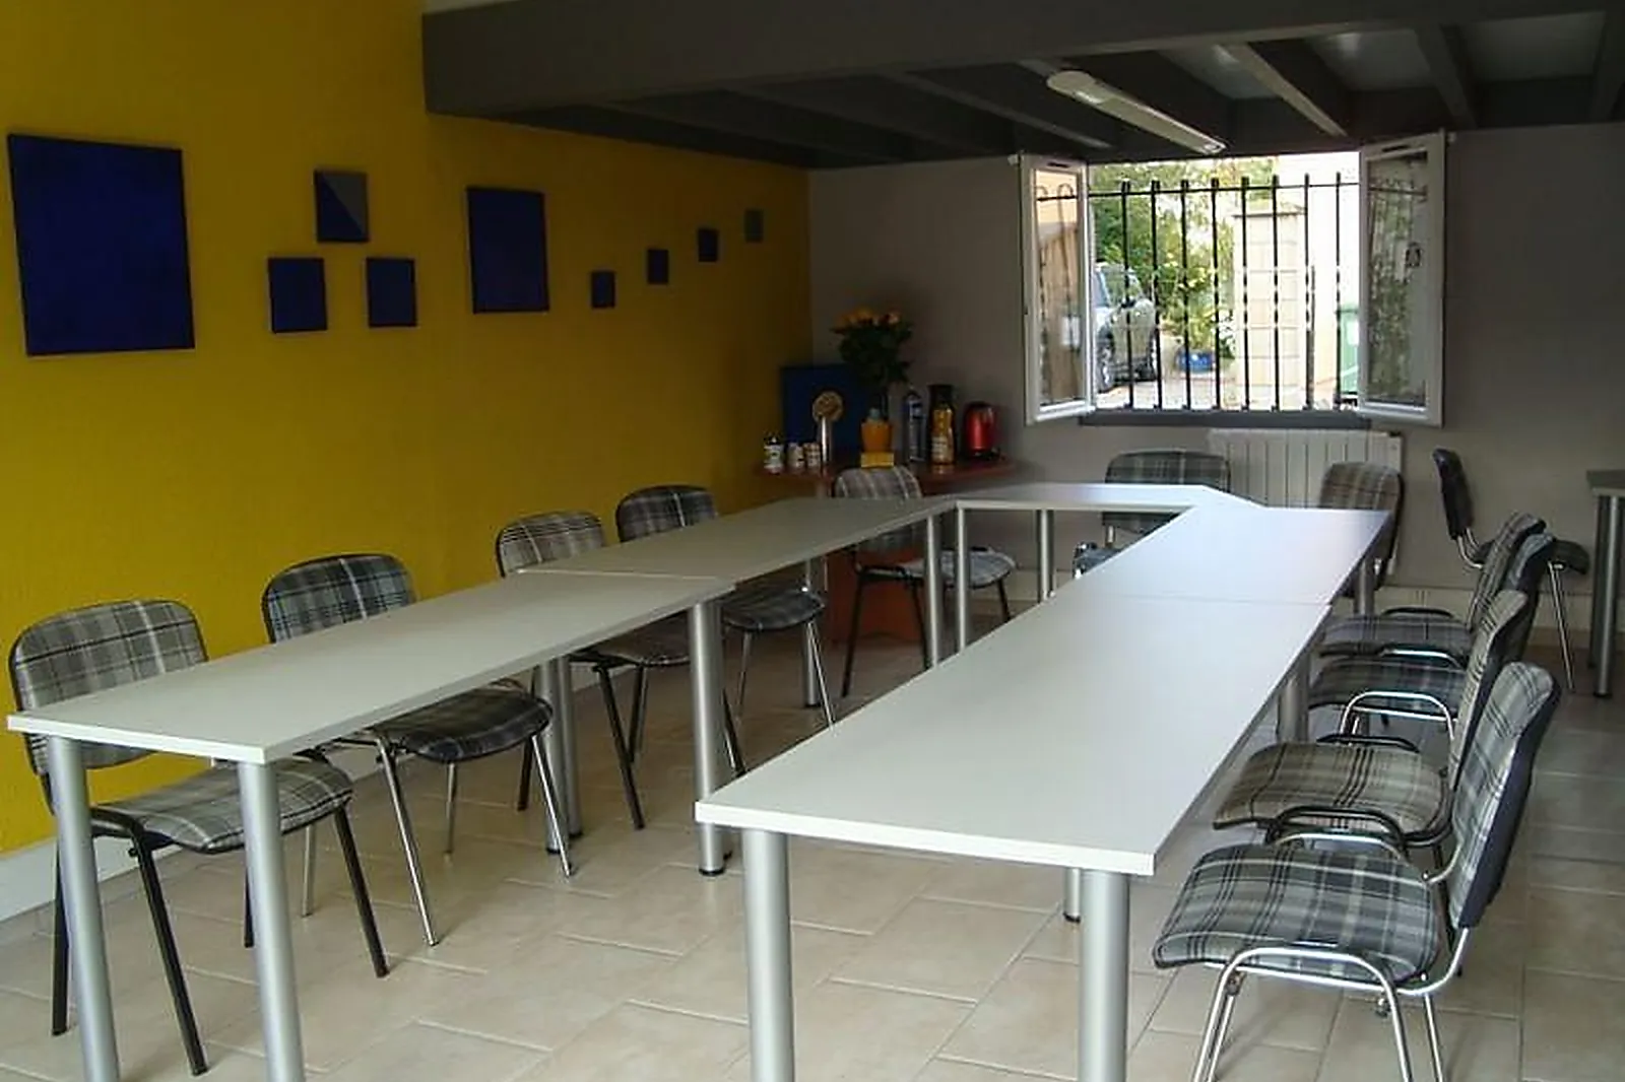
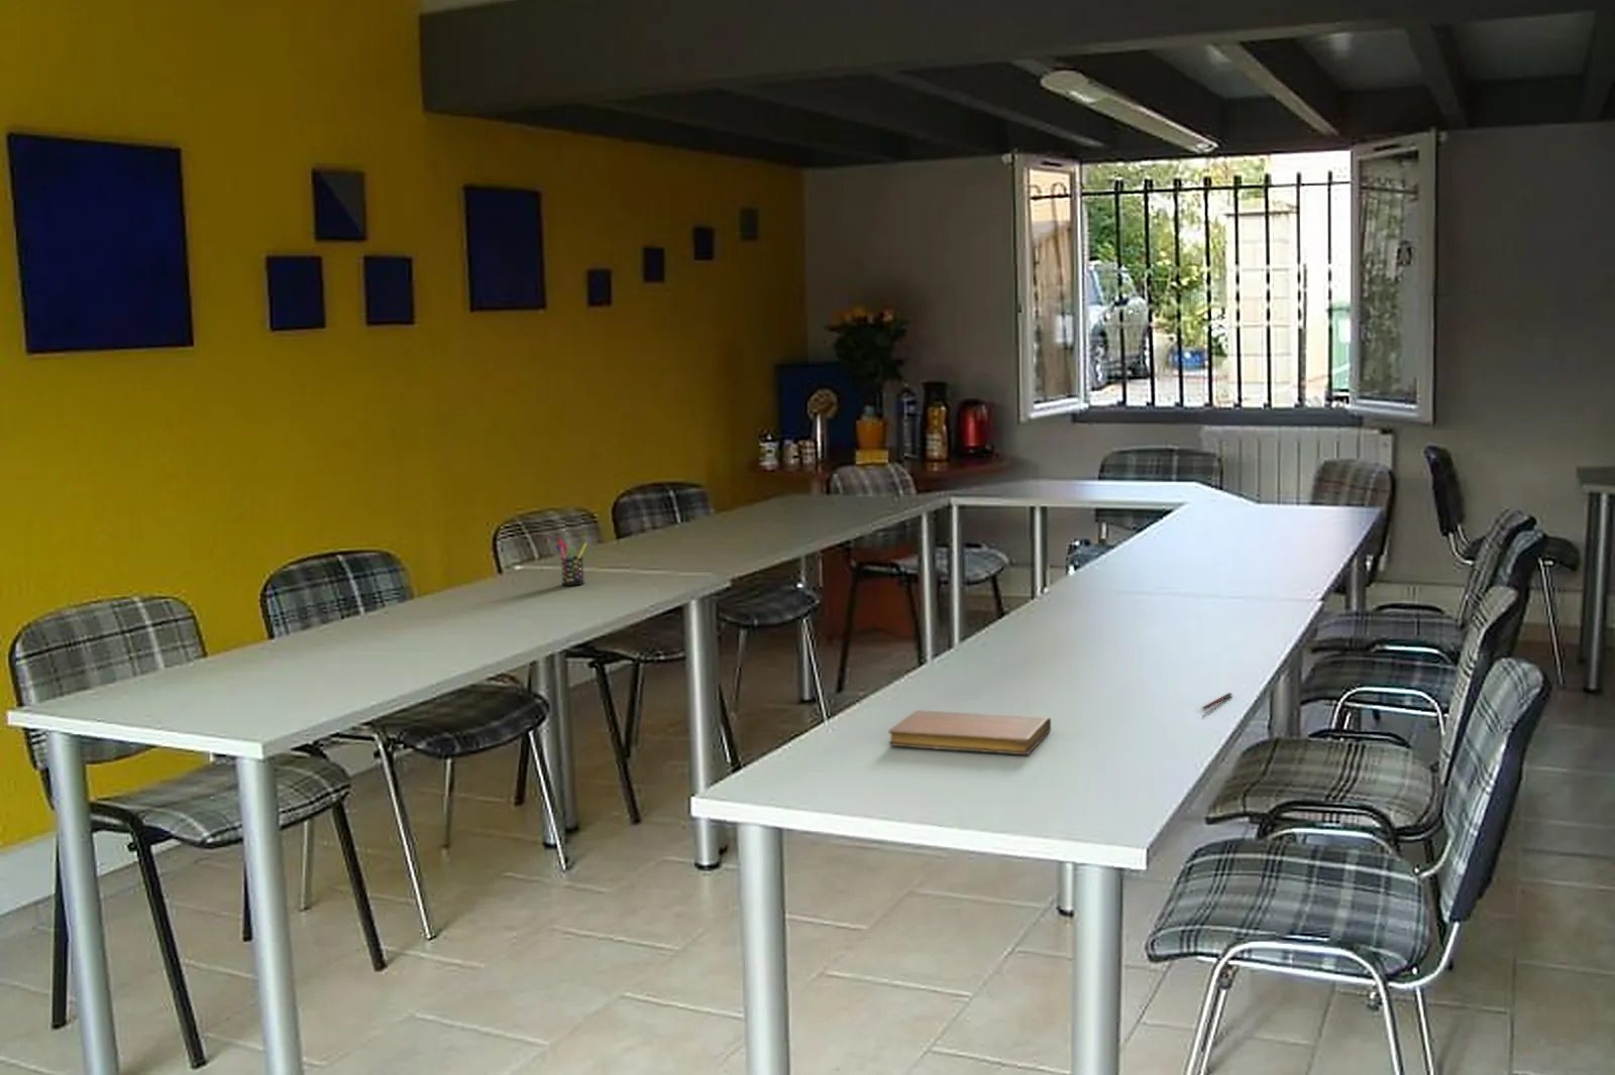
+ pen [1201,692,1233,711]
+ pen holder [555,538,588,587]
+ notebook [889,710,1052,756]
